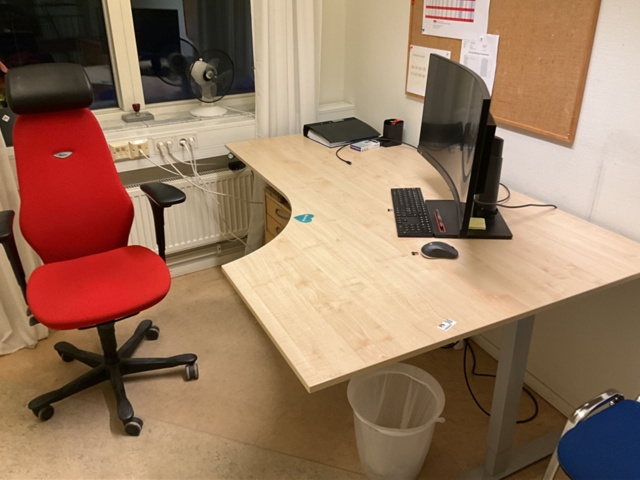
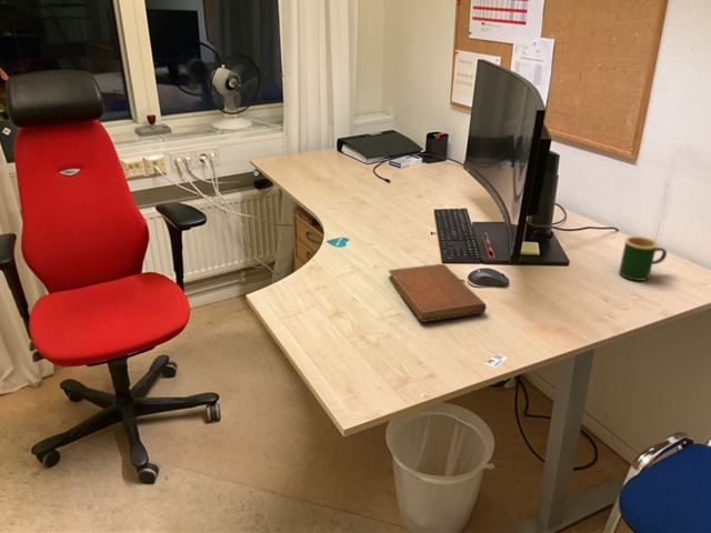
+ mug [618,235,668,282]
+ notebook [388,263,488,323]
